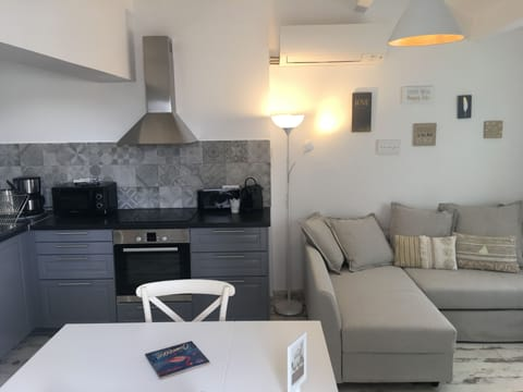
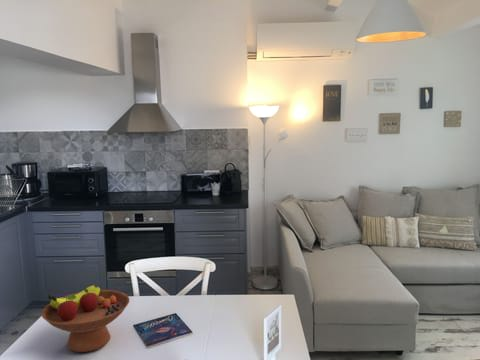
+ fruit bowl [40,284,130,353]
